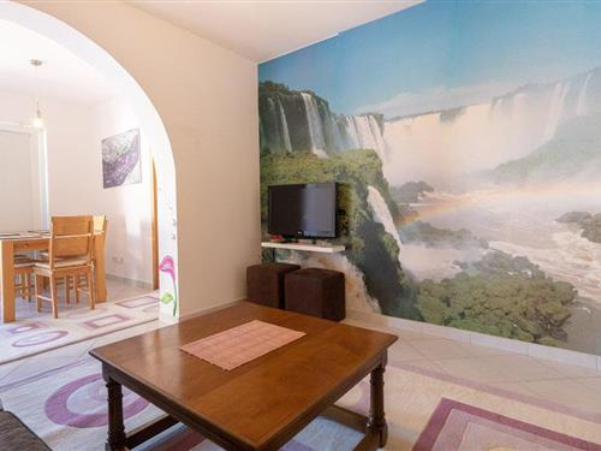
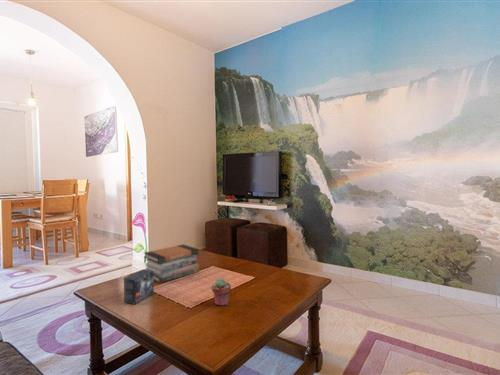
+ potted succulent [211,277,232,307]
+ small box [123,268,155,305]
+ book stack [143,243,200,284]
